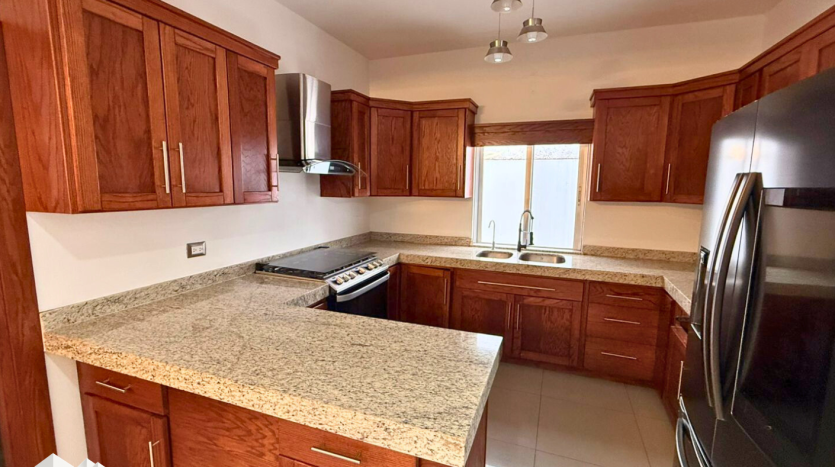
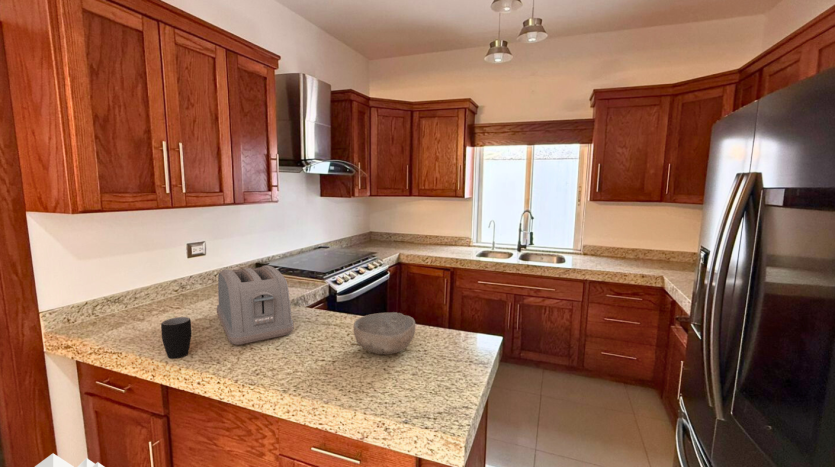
+ toaster [216,264,295,346]
+ mug [160,316,192,360]
+ bowl [353,311,416,356]
